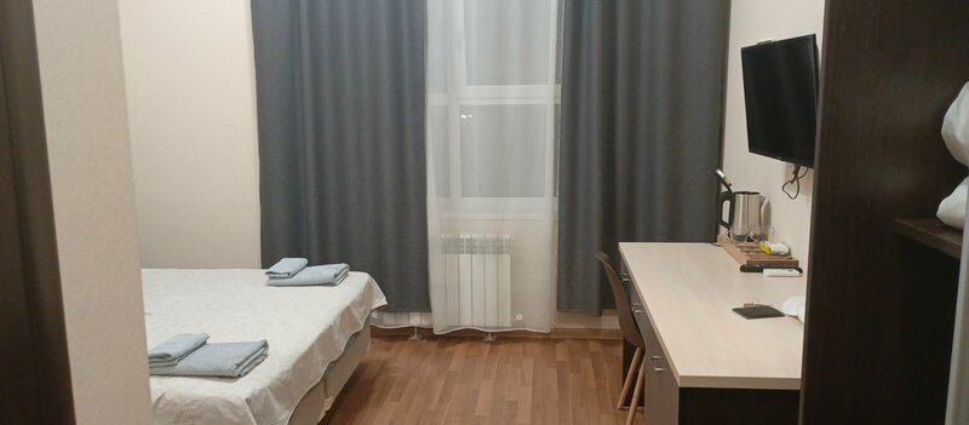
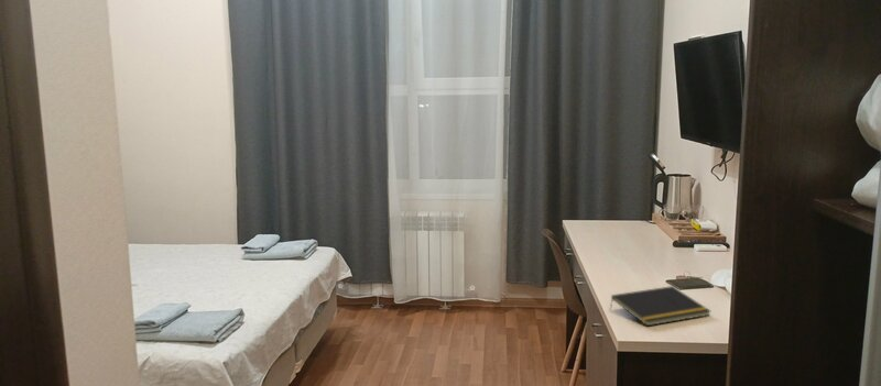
+ notepad [609,285,711,327]
